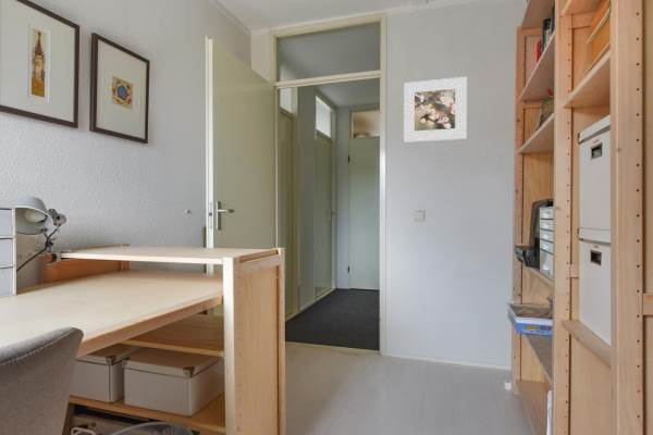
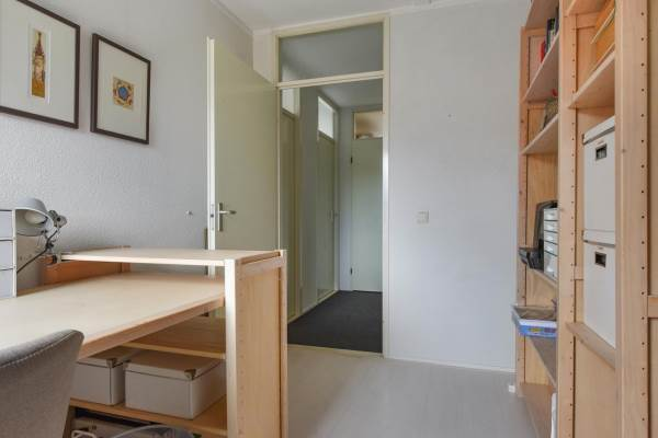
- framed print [403,76,468,144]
